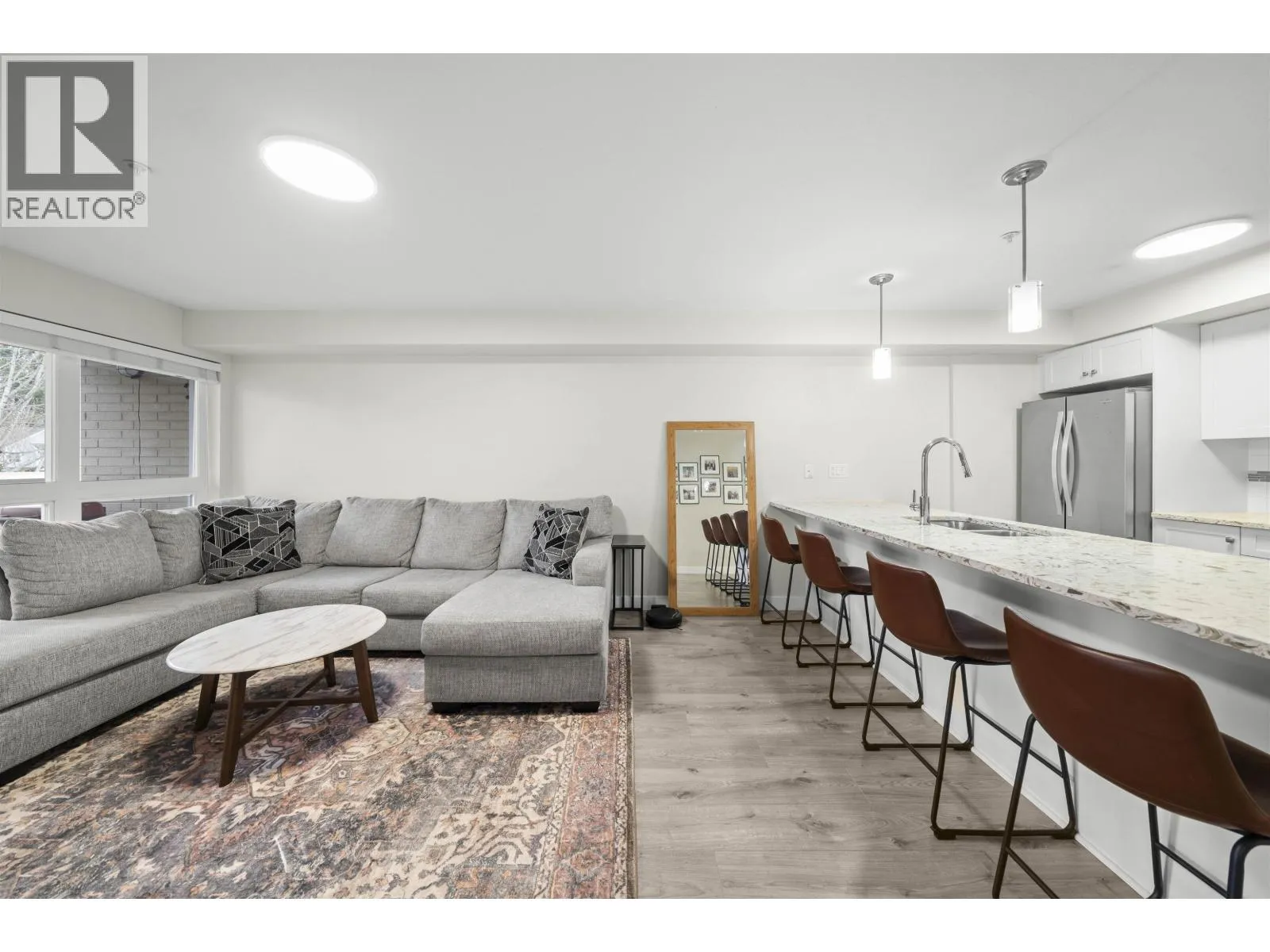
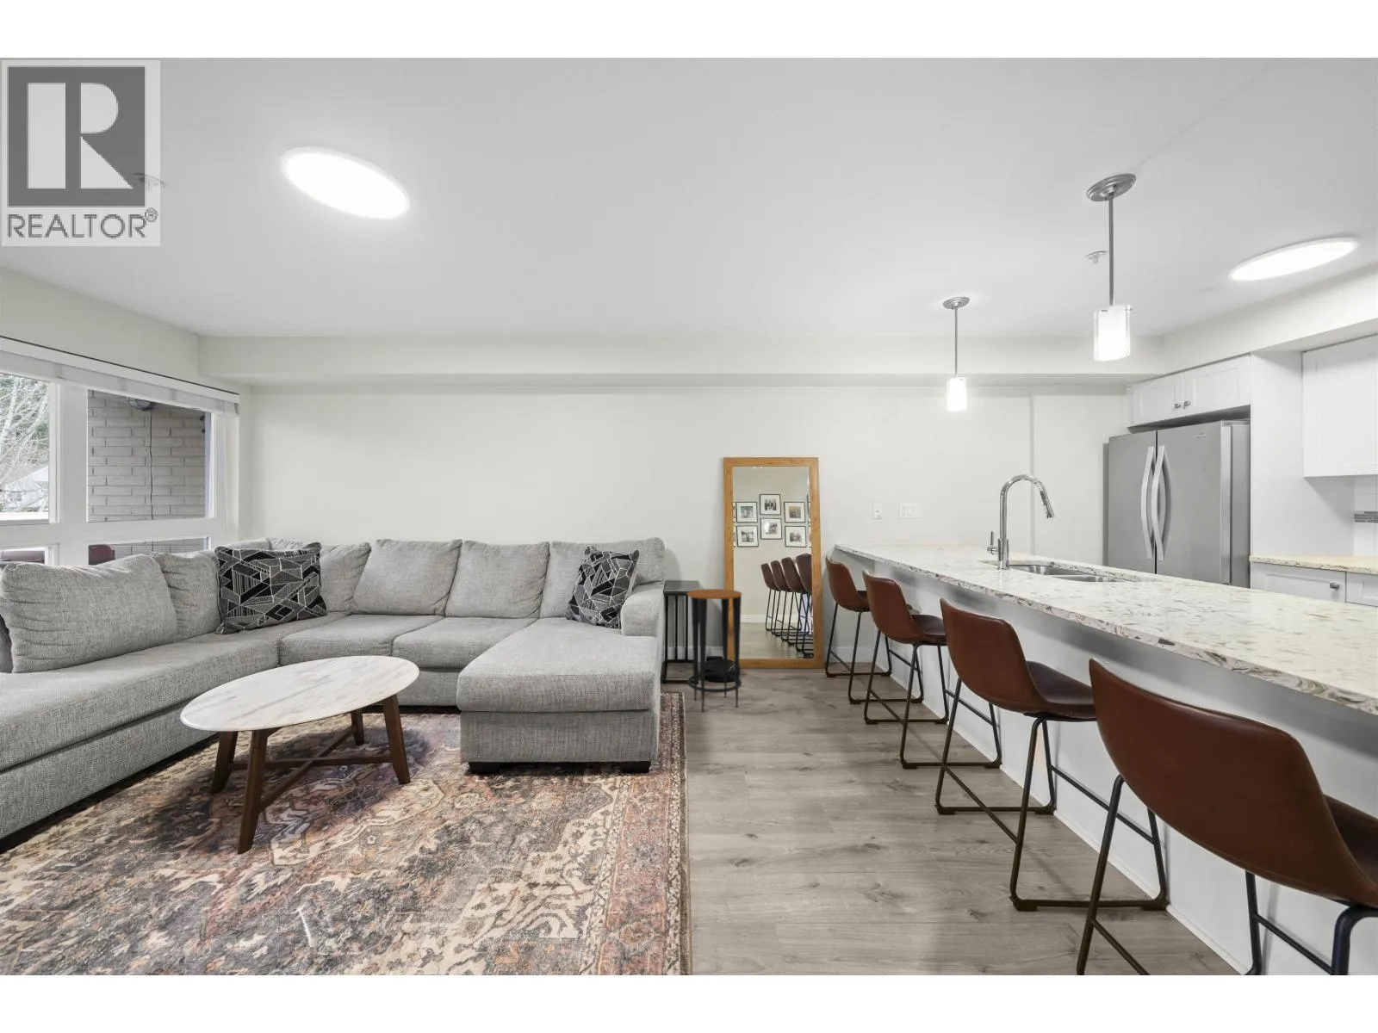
+ side table [687,588,742,713]
